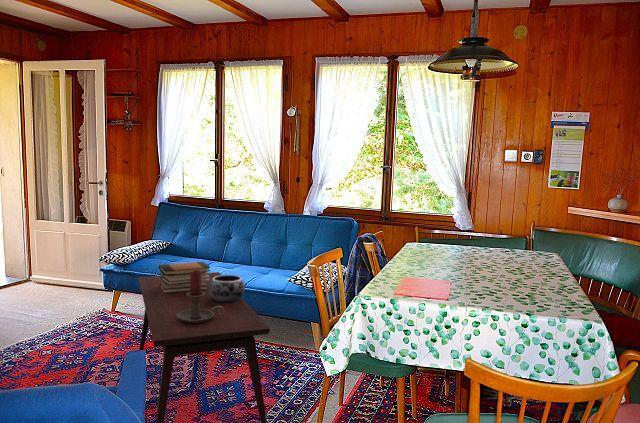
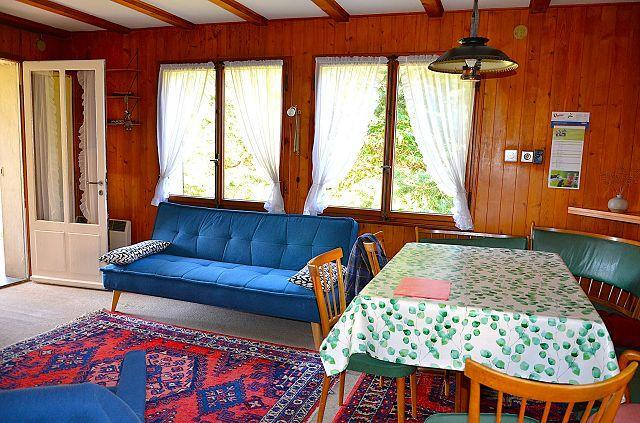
- decorative bowl [209,274,246,302]
- book stack [158,261,212,293]
- candle holder [177,270,225,323]
- coffee table [137,271,271,423]
